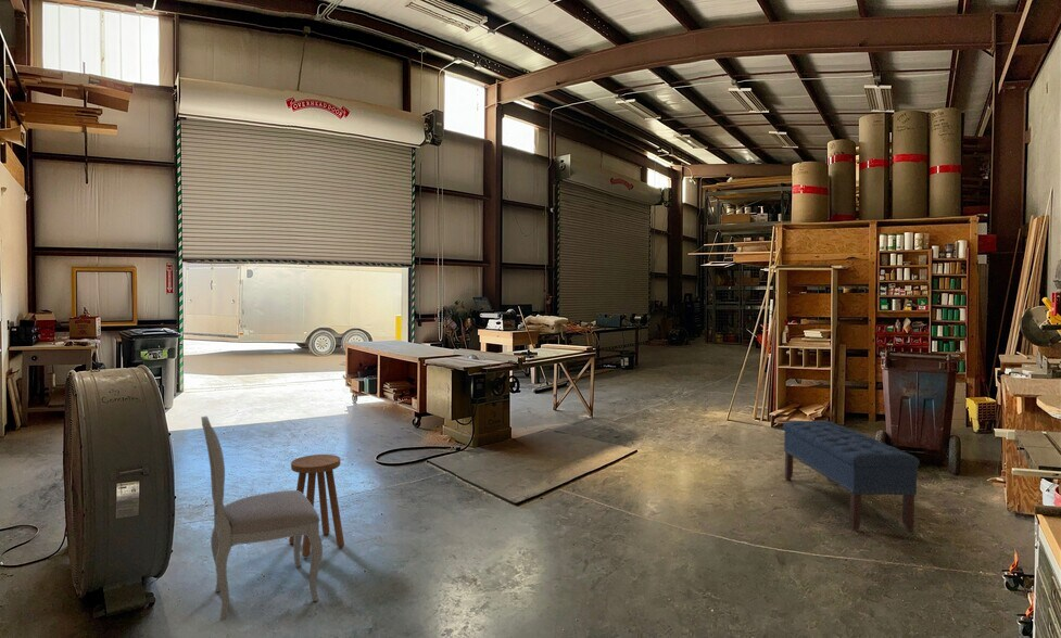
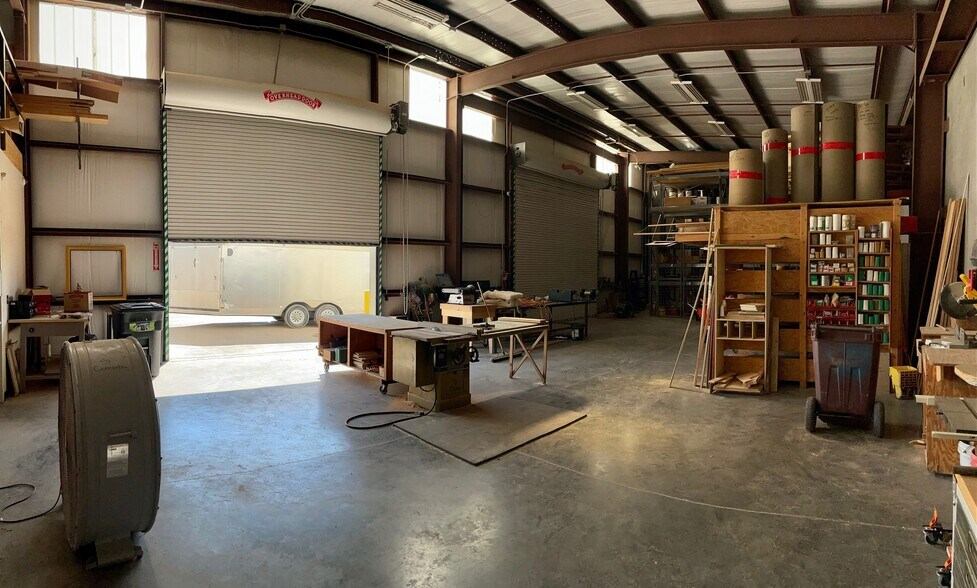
- bench [782,420,921,532]
- stool [288,454,345,558]
- dining chair [200,416,324,621]
